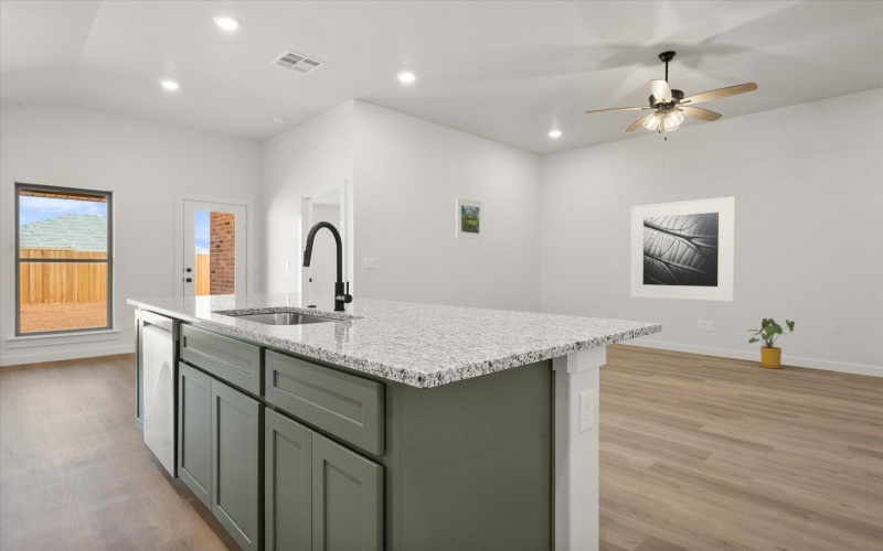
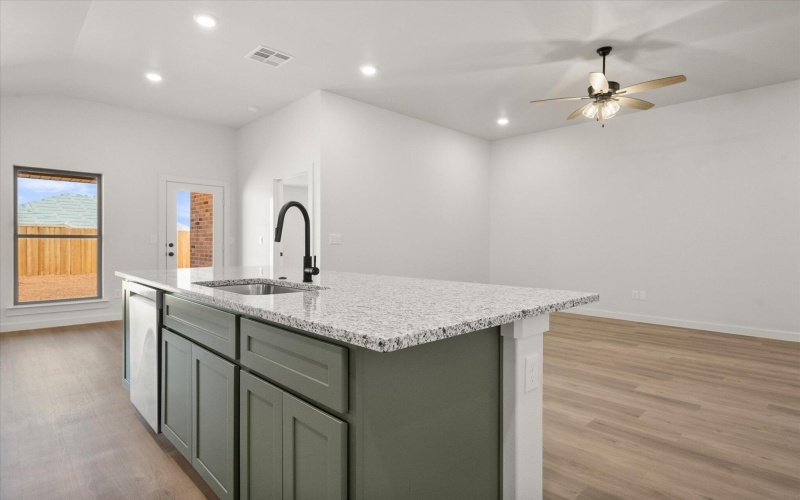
- house plant [745,317,796,369]
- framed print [455,197,485,241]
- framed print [629,195,736,302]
